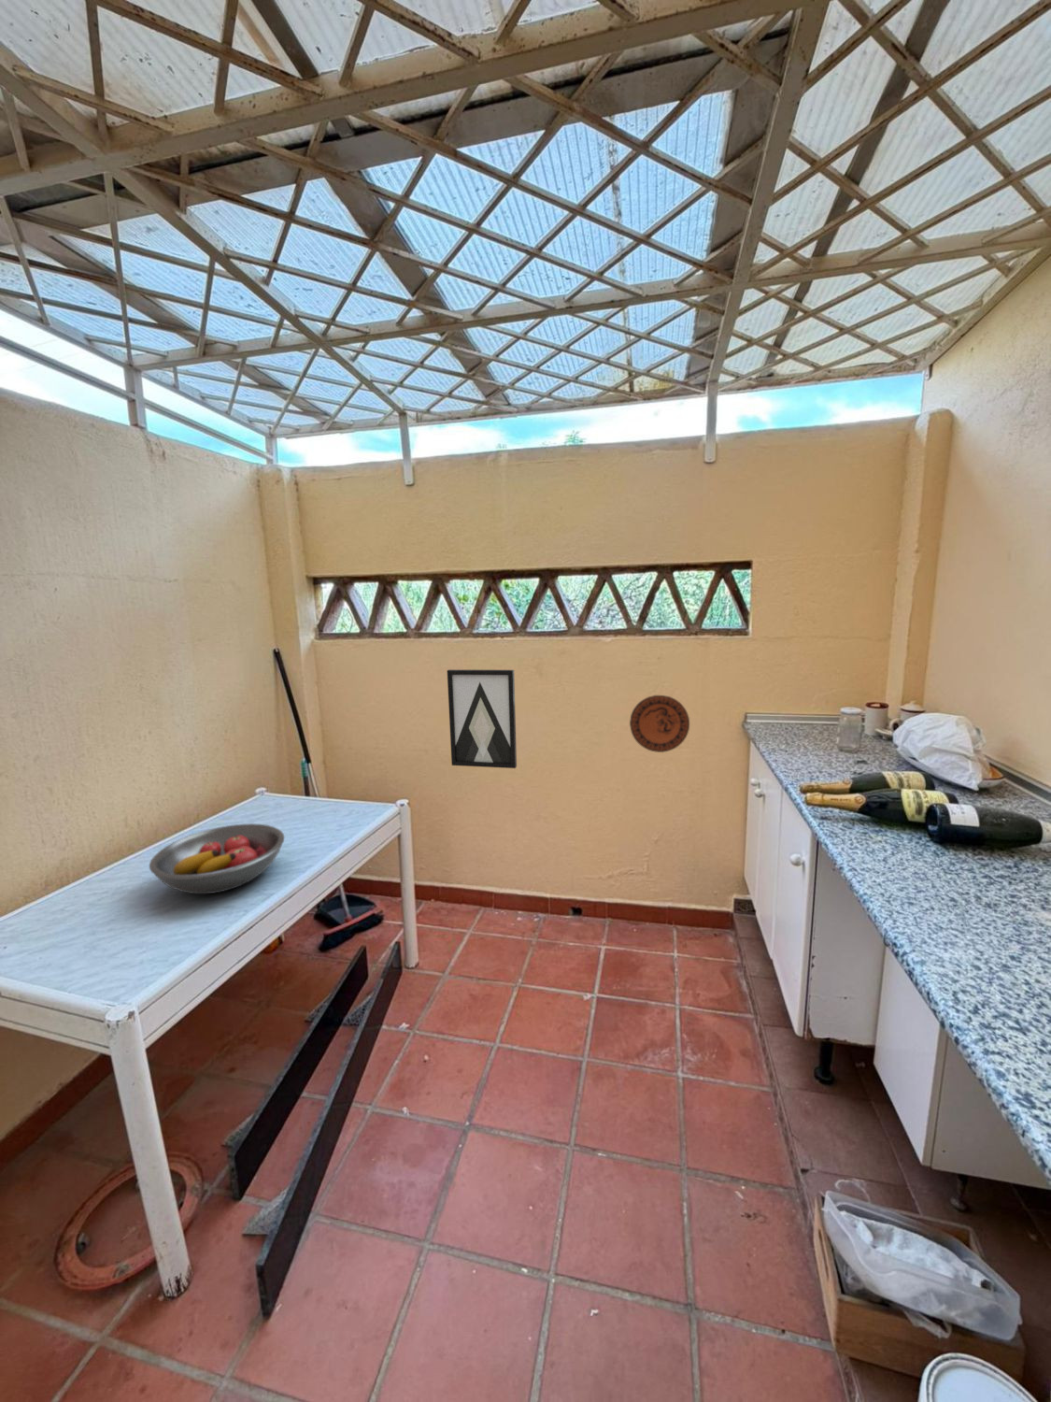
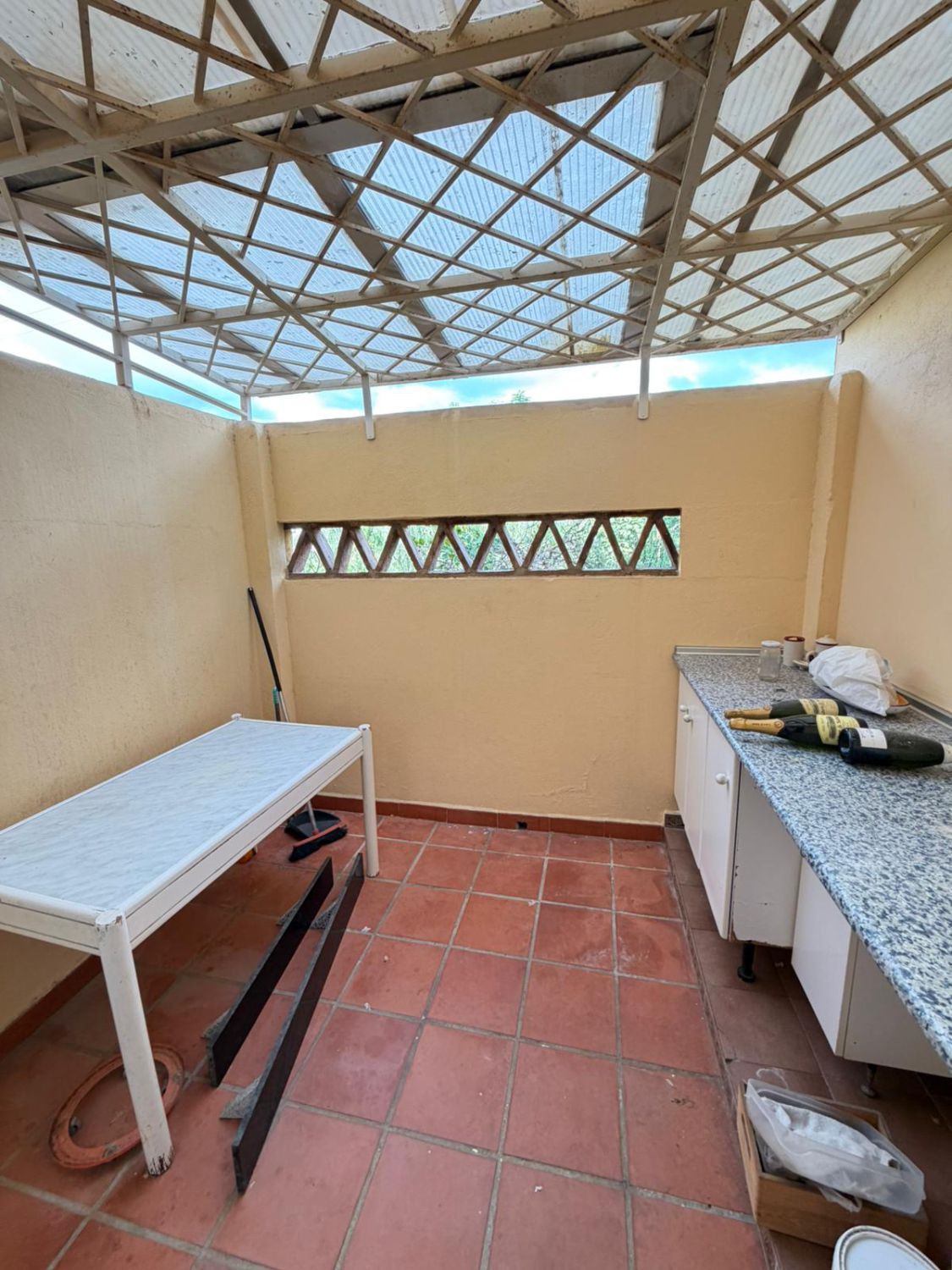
- decorative plate [629,694,690,753]
- wall art [446,668,518,769]
- fruit bowl [149,822,286,894]
